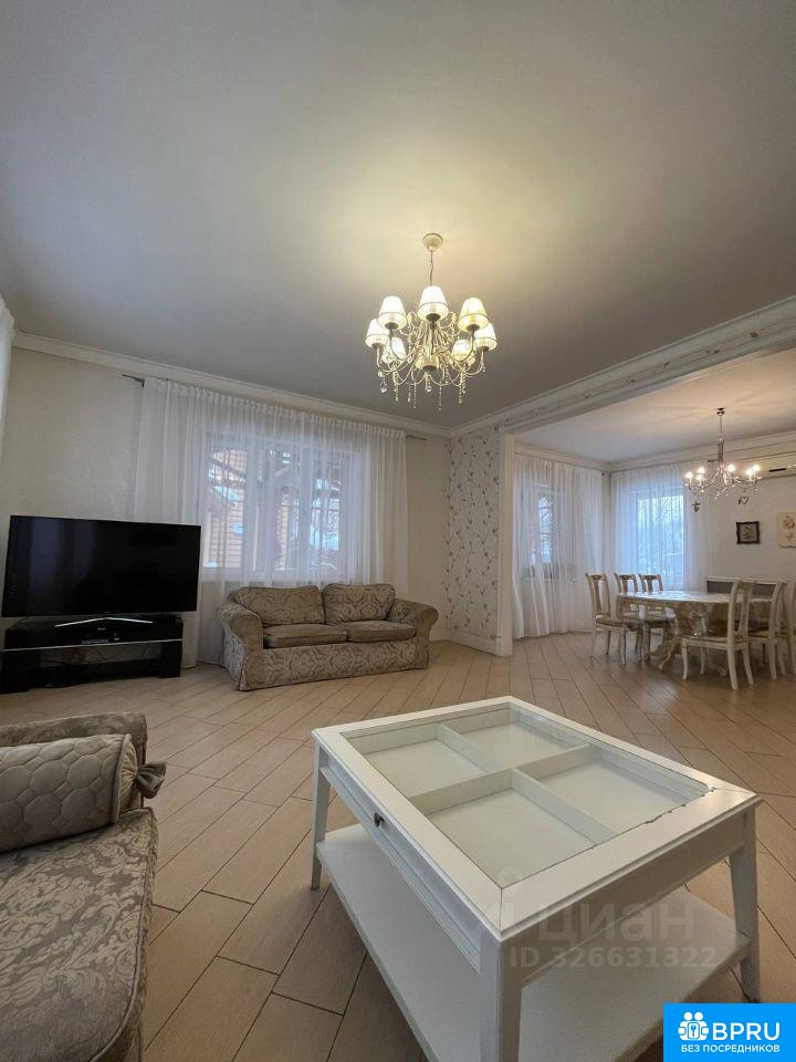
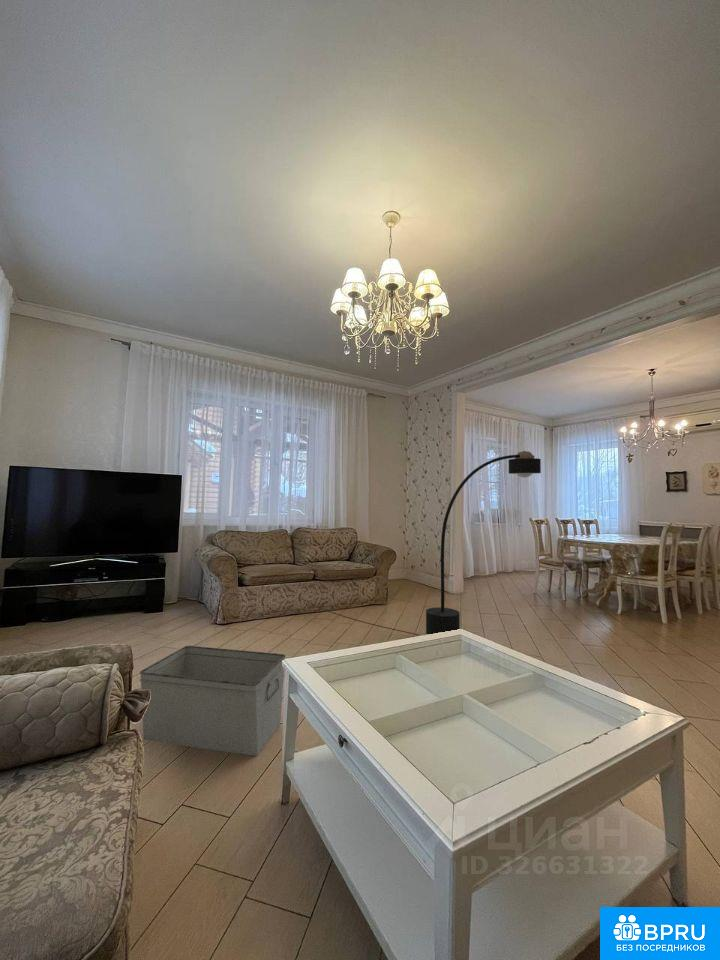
+ storage bin [139,645,286,757]
+ floor lamp [299,450,542,636]
